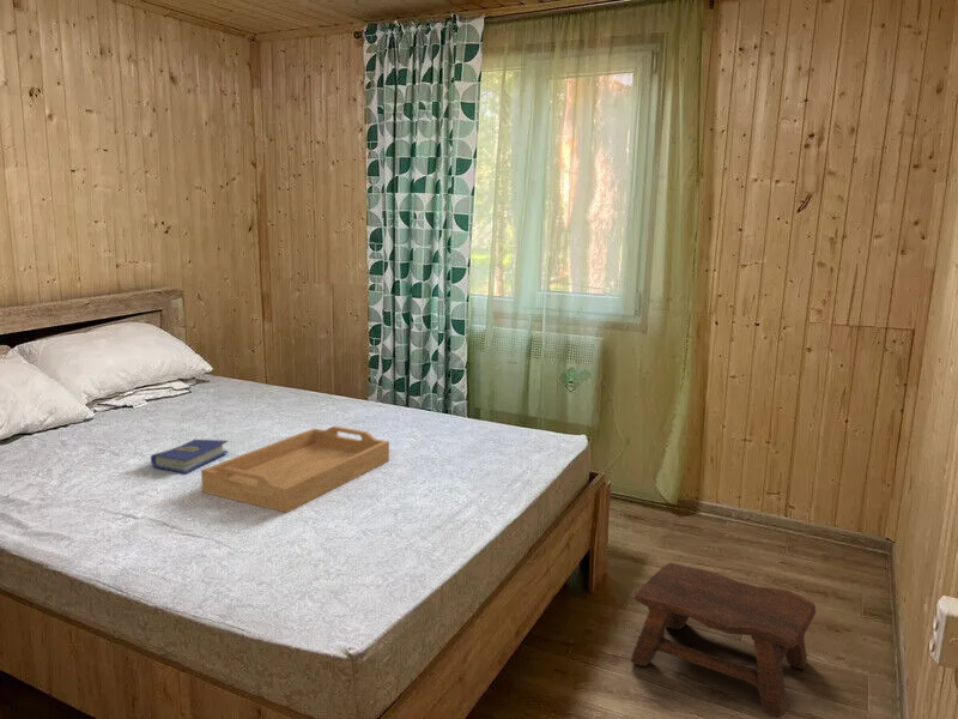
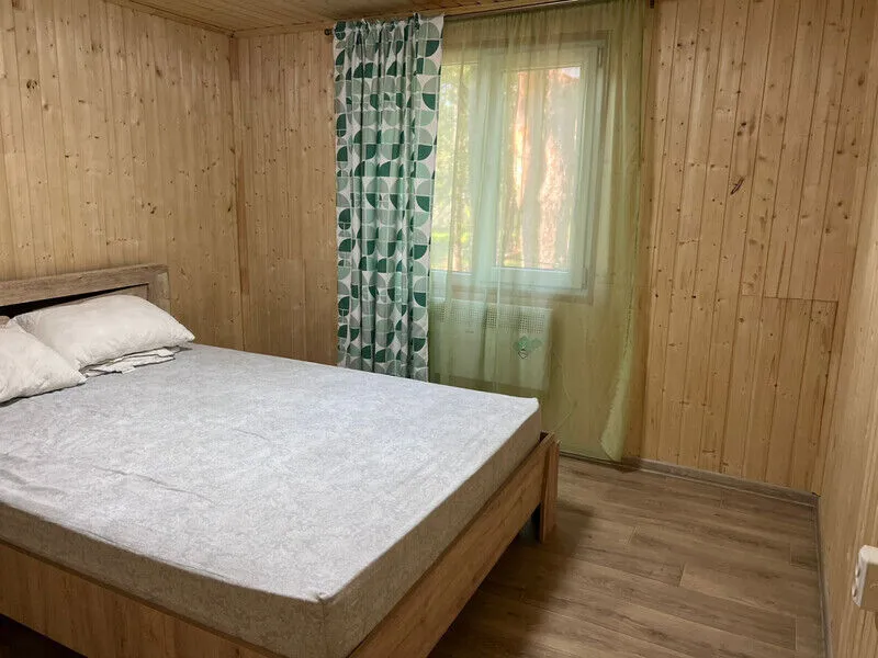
- hardcover book [150,439,229,475]
- stool [630,562,817,719]
- serving tray [200,425,390,514]
